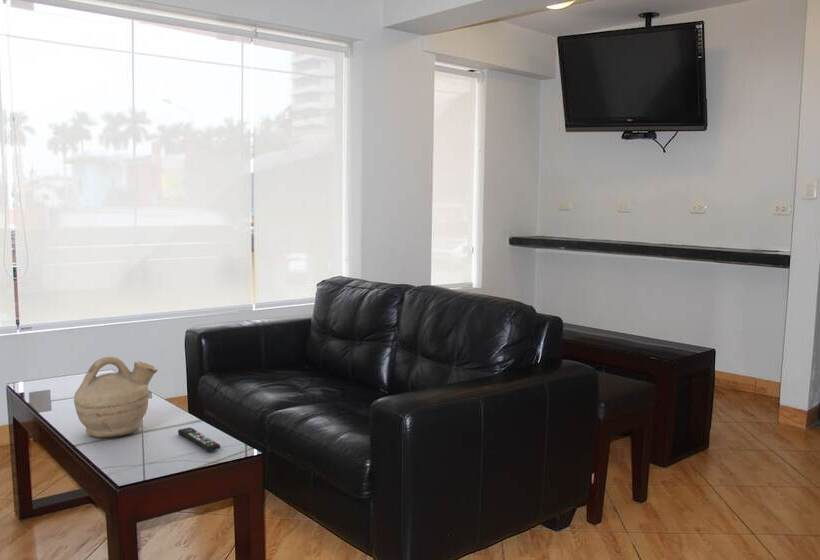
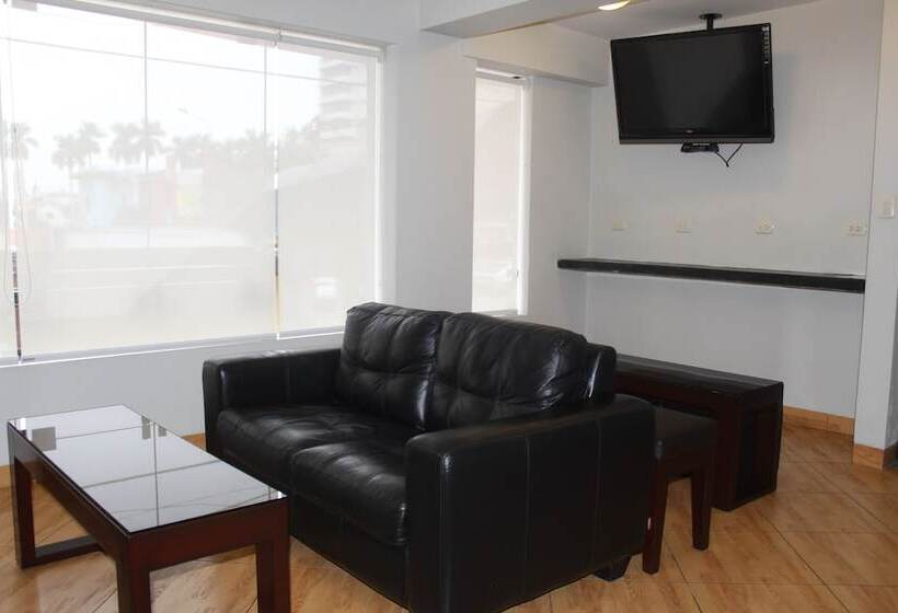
- remote control [177,426,221,452]
- teapot [73,355,159,438]
